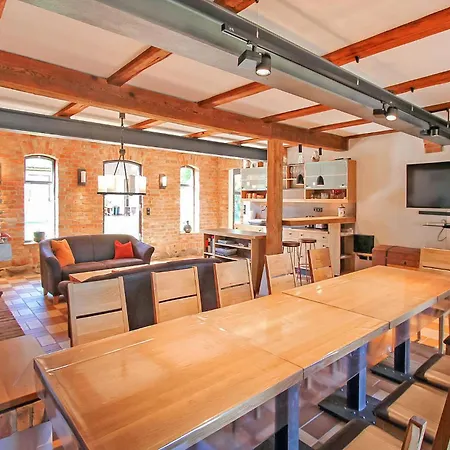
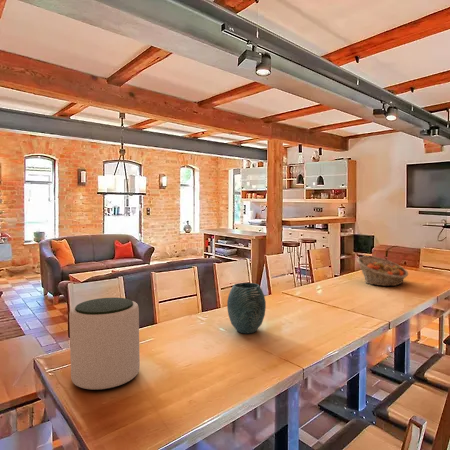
+ fruit basket [356,255,409,287]
+ plant pot [68,297,141,391]
+ vase [226,282,267,334]
